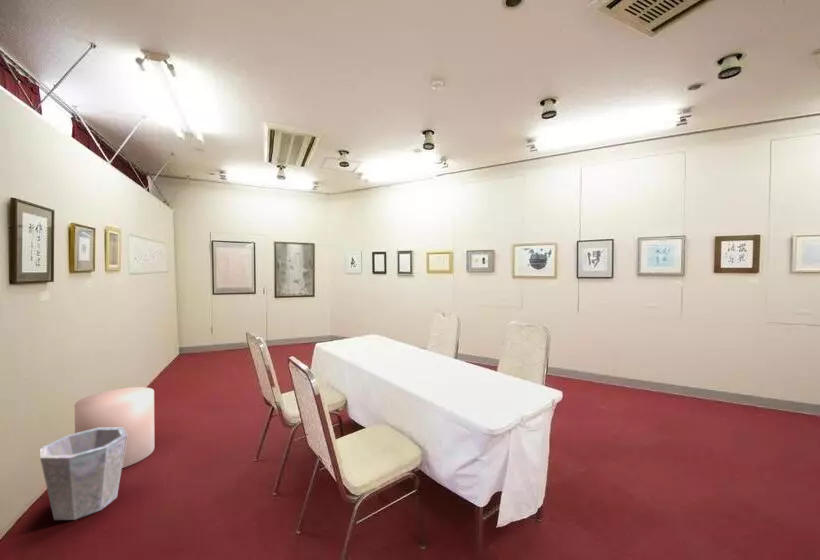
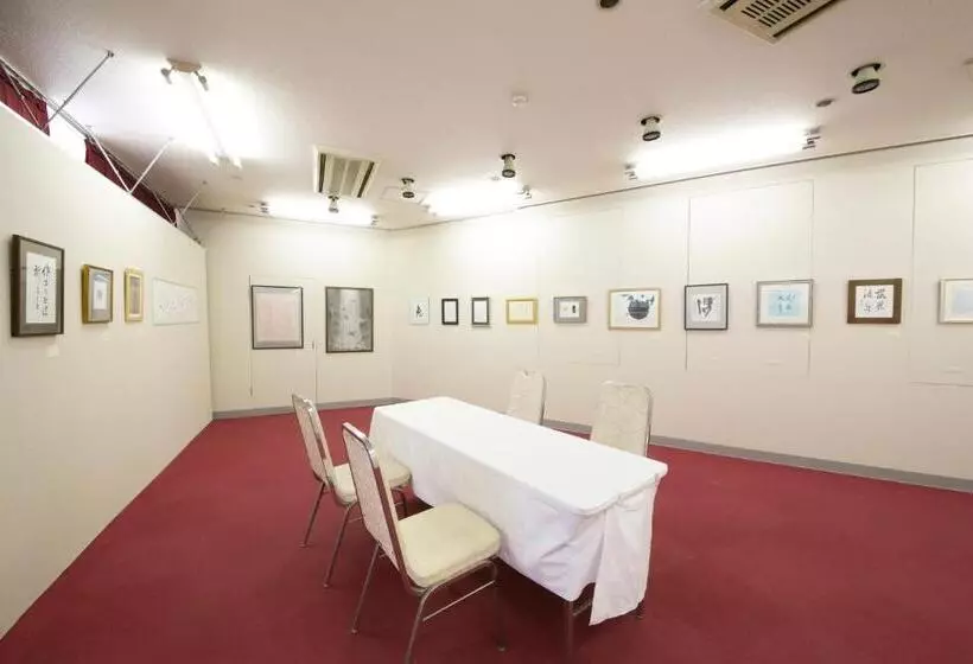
- waste bin [39,428,127,521]
- planter [74,386,155,469]
